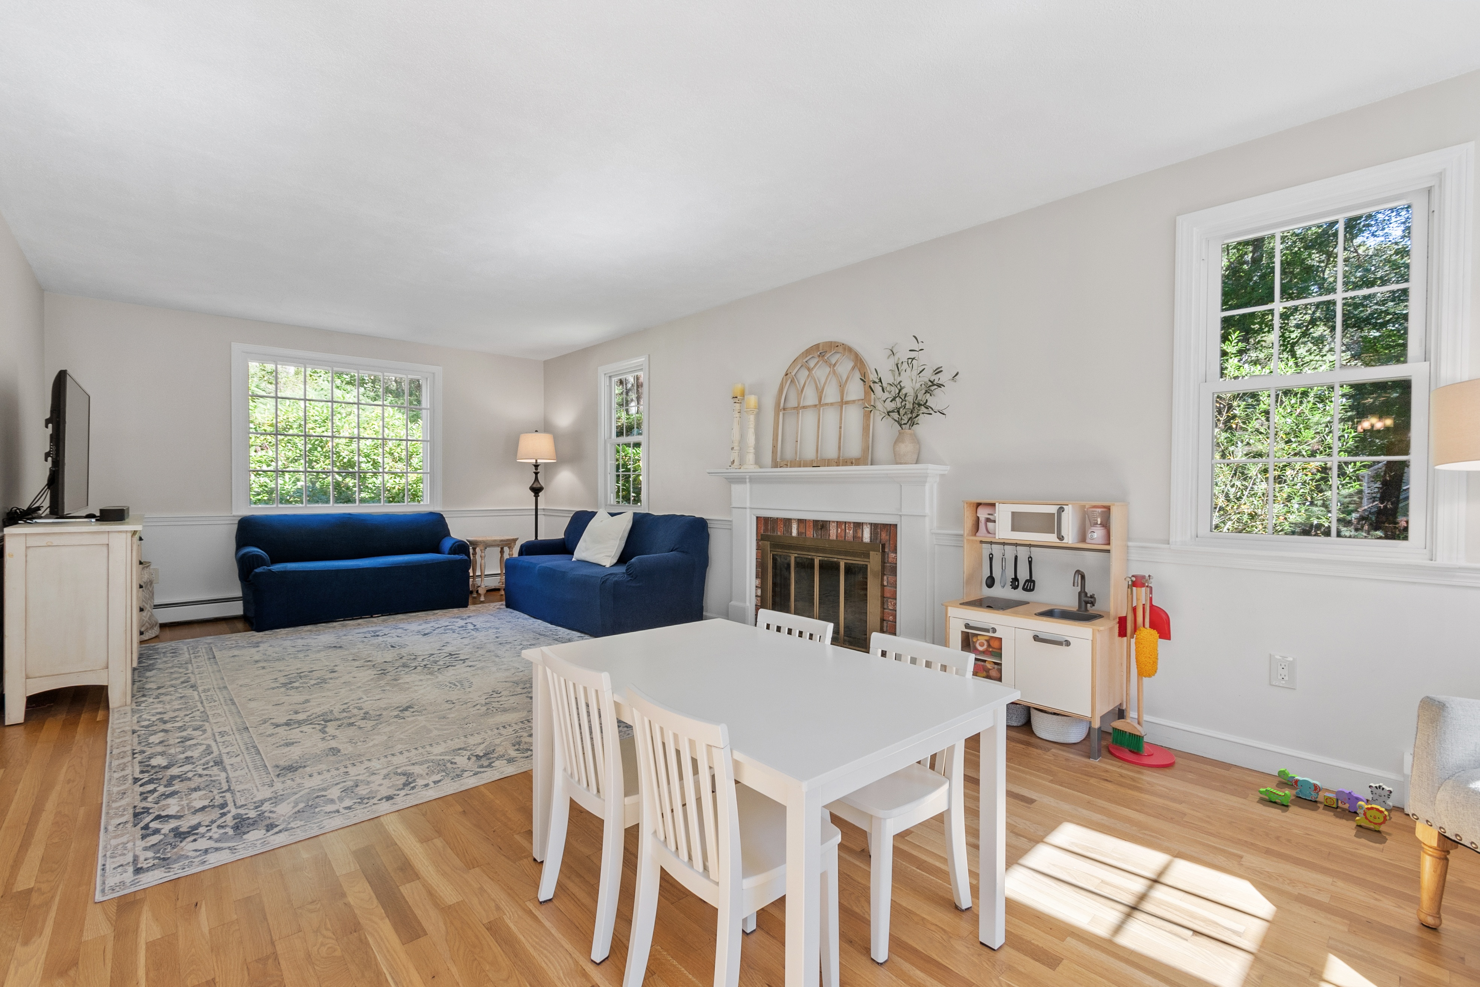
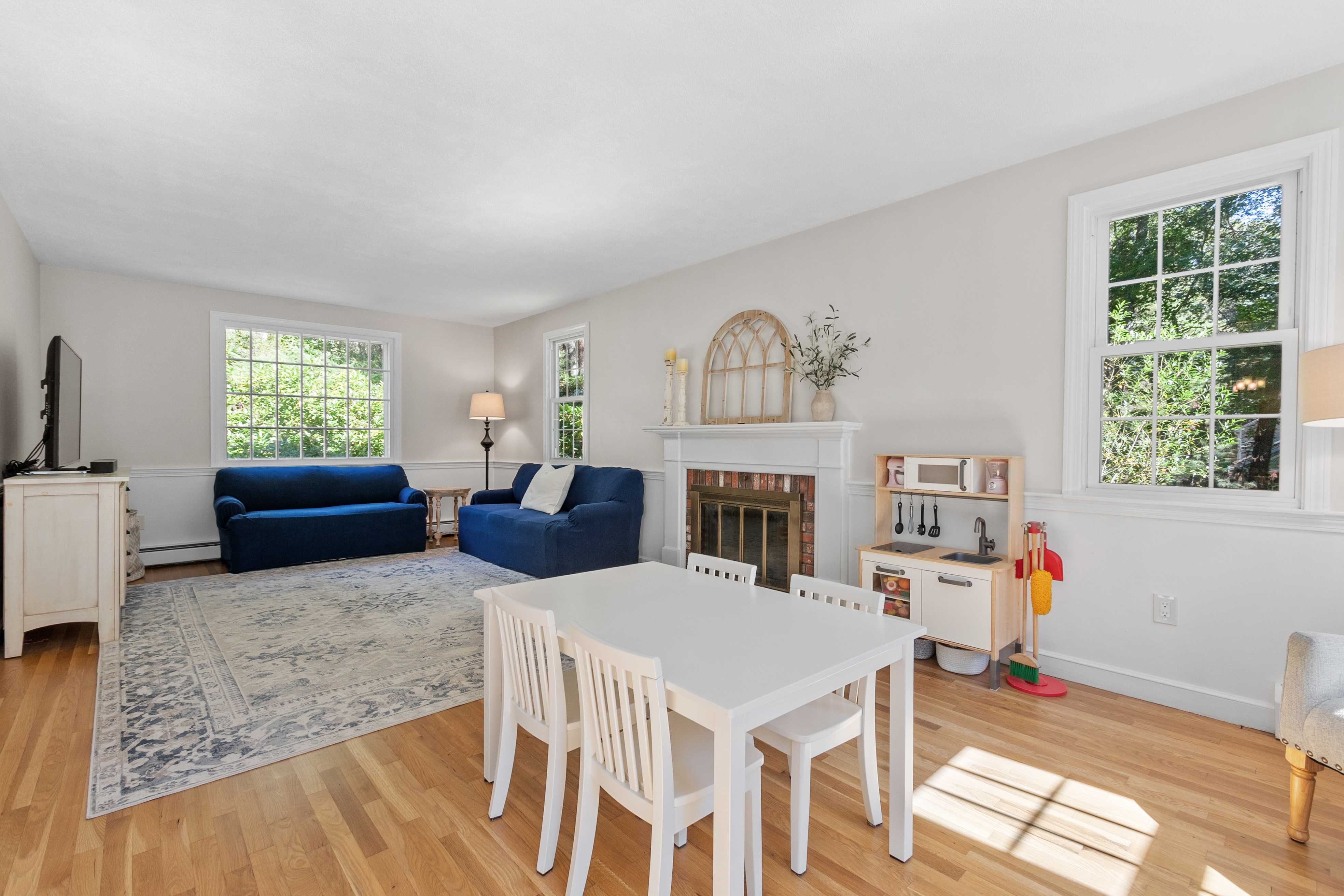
- stacking toy [1259,768,1394,831]
